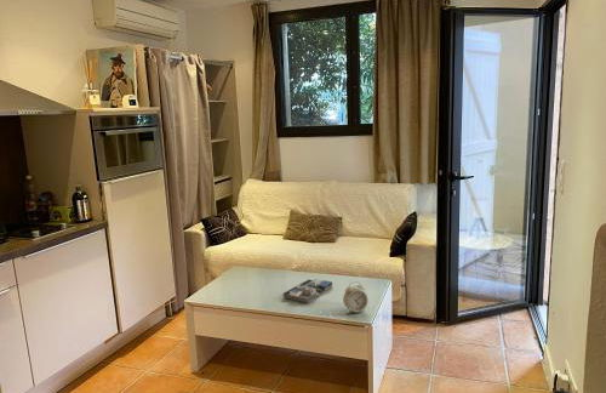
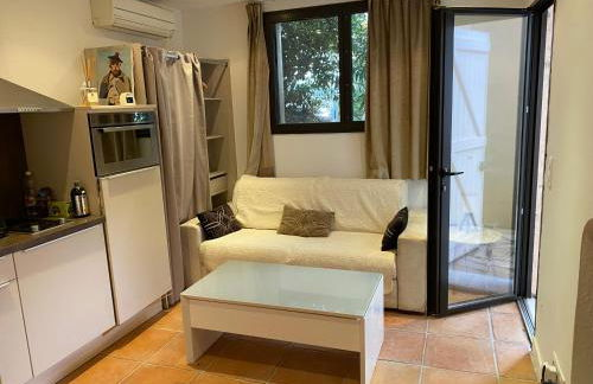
- alarm clock [342,280,368,314]
- architectural model [282,278,333,304]
